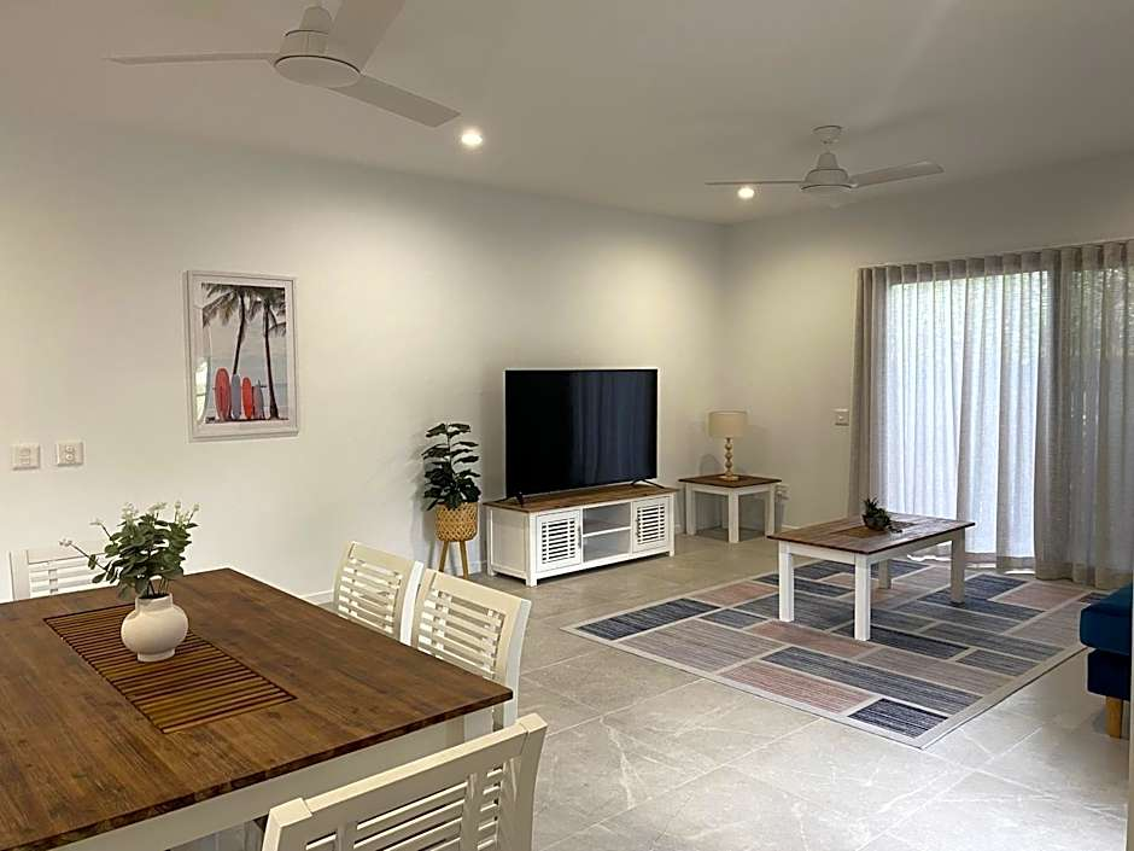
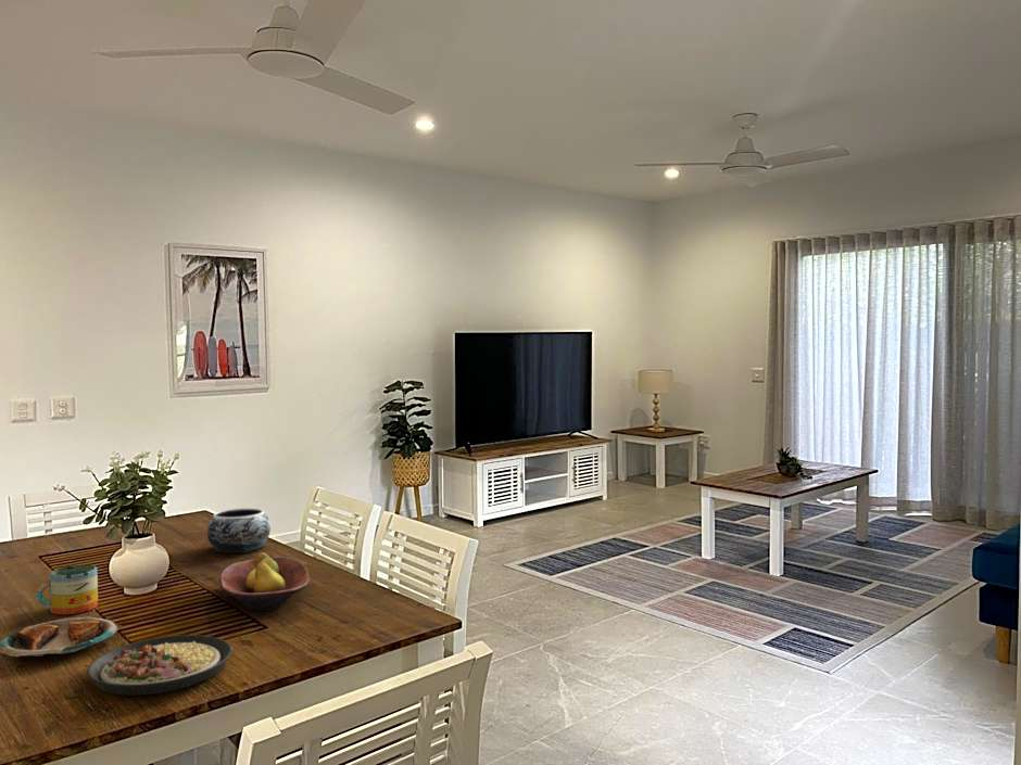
+ mug [35,564,99,615]
+ decorative bowl [206,508,272,554]
+ plate [0,616,119,658]
+ fruit bowl [218,551,311,612]
+ plate [86,634,232,697]
